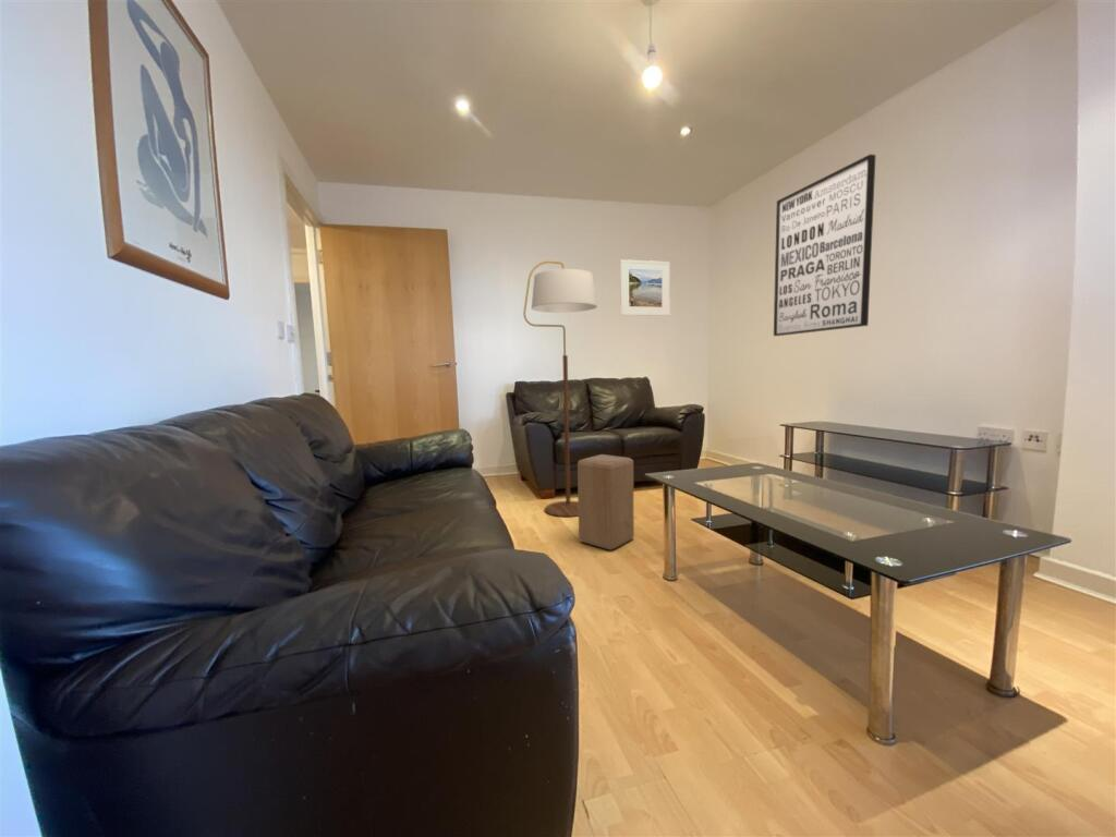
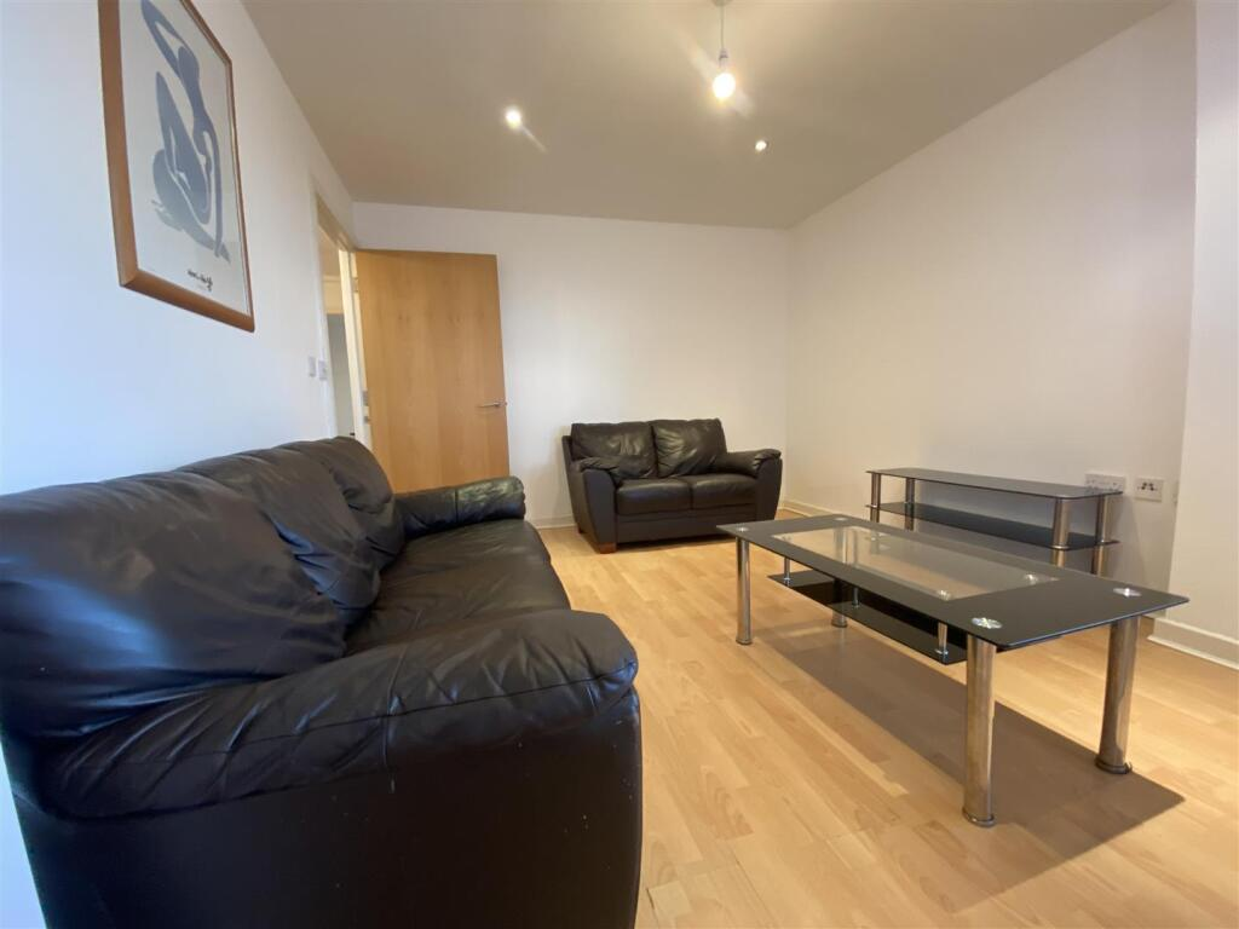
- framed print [619,258,671,317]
- floor lamp [522,259,598,518]
- wall art [773,153,876,337]
- wooden block [577,453,635,550]
